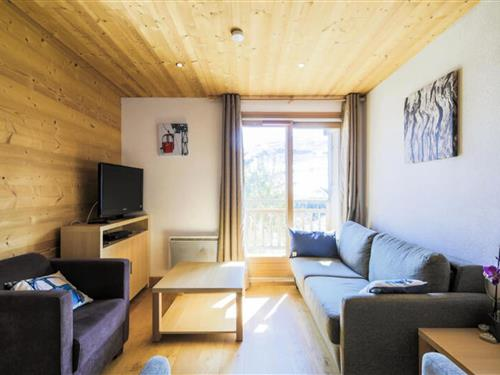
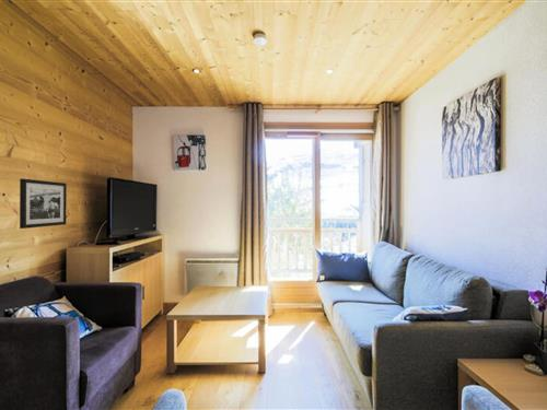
+ picture frame [19,177,68,230]
